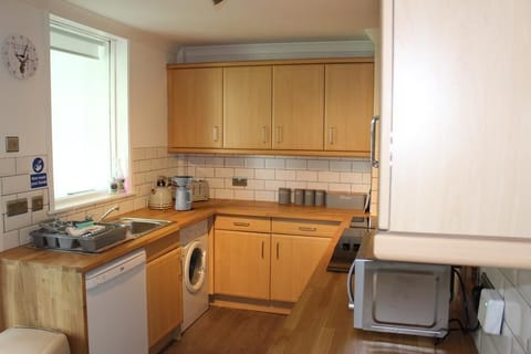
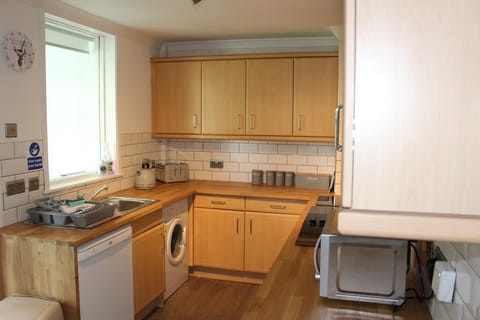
- coffee maker [171,175,194,211]
